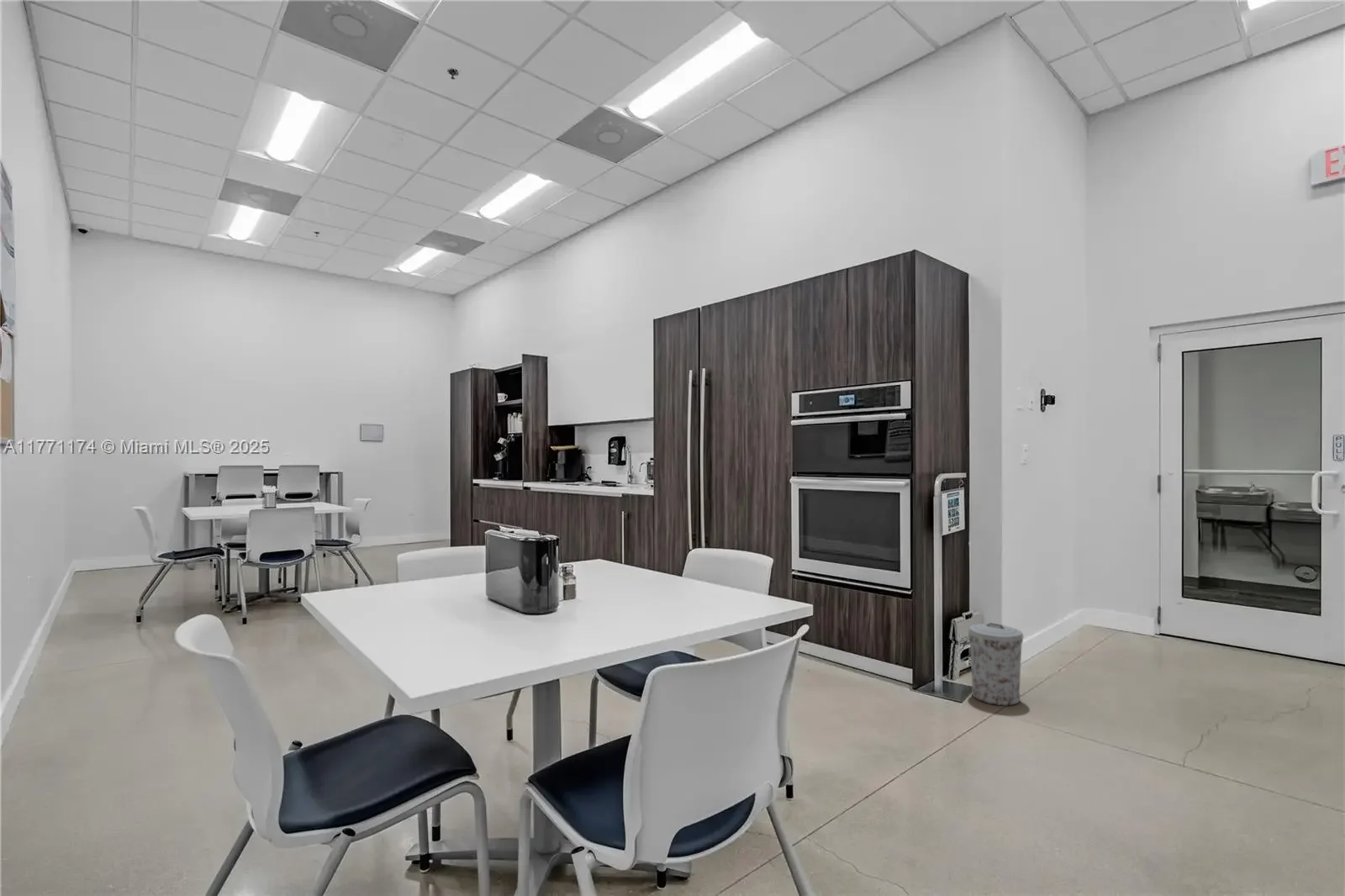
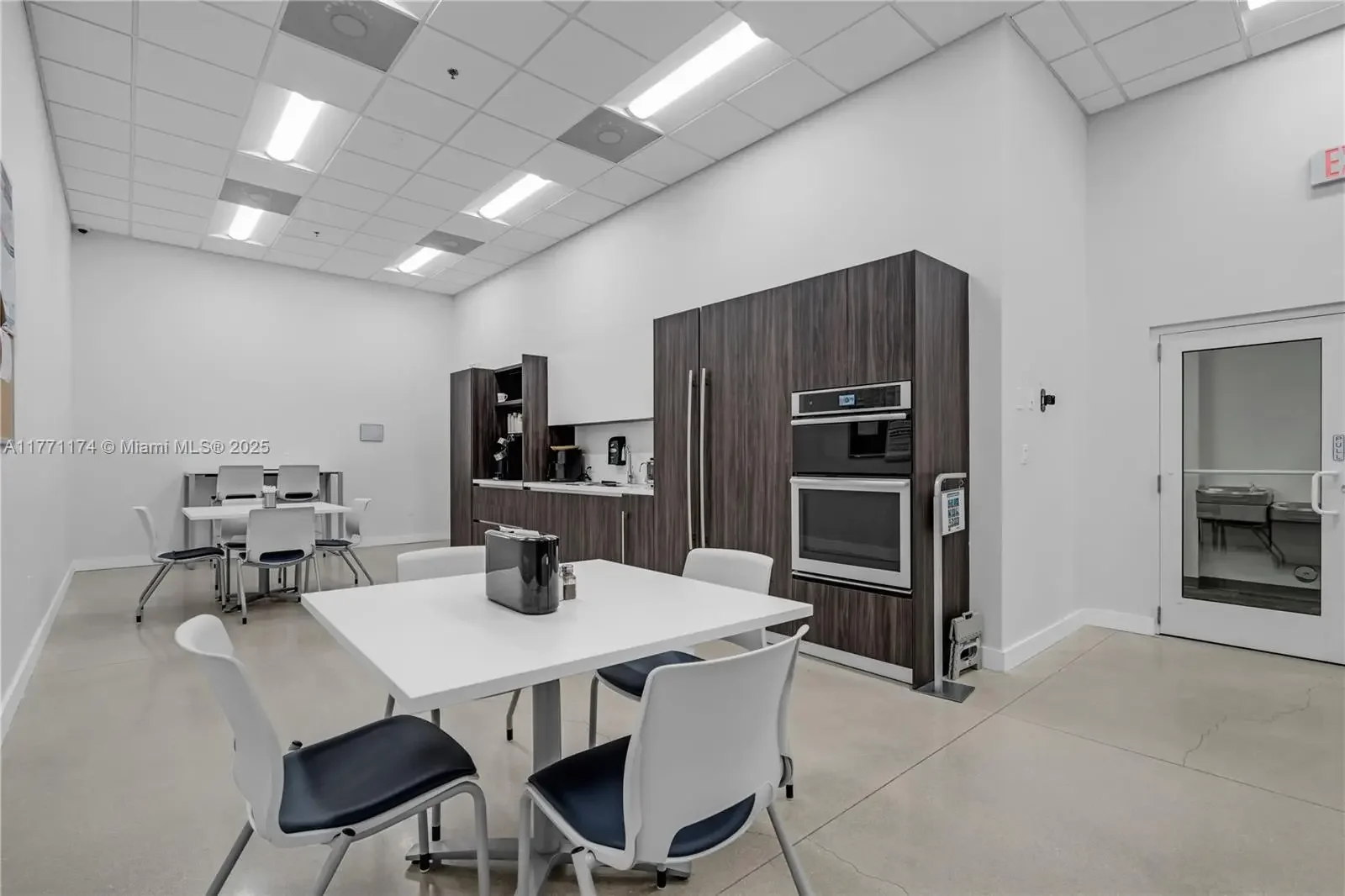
- trash can [968,622,1024,707]
